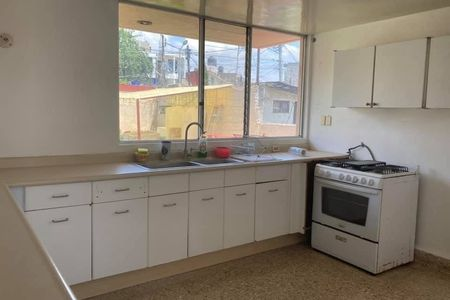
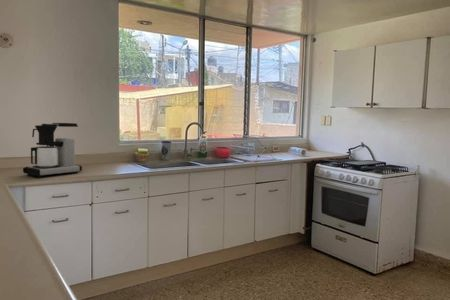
+ coffee maker [22,122,83,178]
